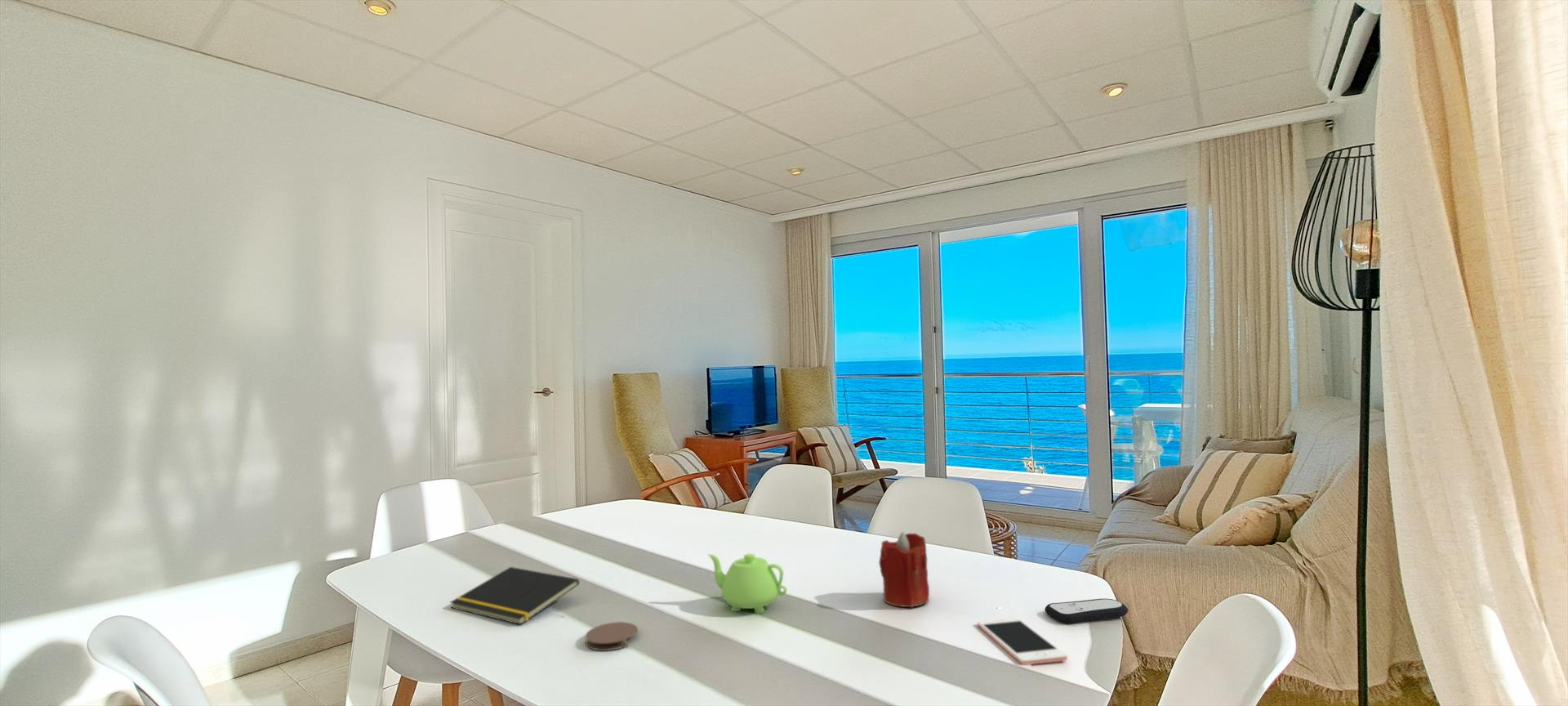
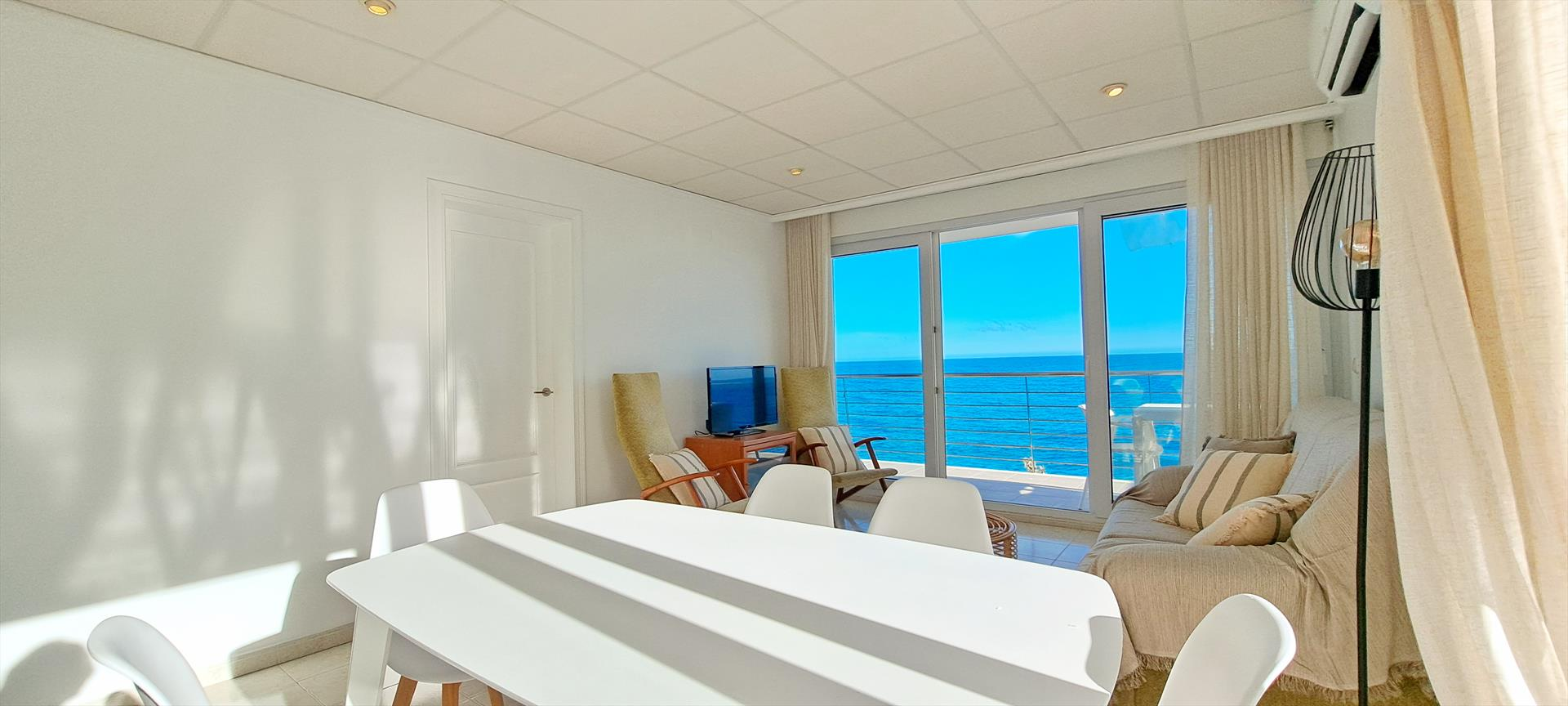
- notepad [449,566,580,625]
- cell phone [977,617,1068,666]
- remote control [1044,598,1129,624]
- teapot [707,552,788,614]
- candle [878,531,930,609]
- coaster [585,621,639,651]
